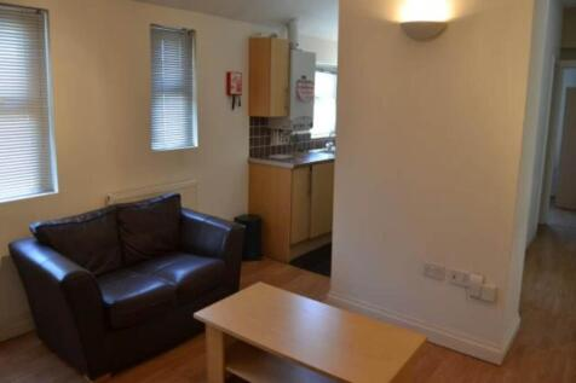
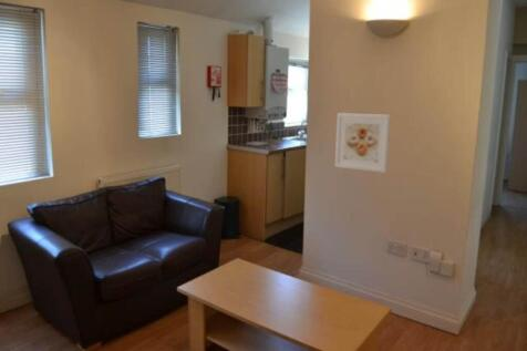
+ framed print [334,112,392,174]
